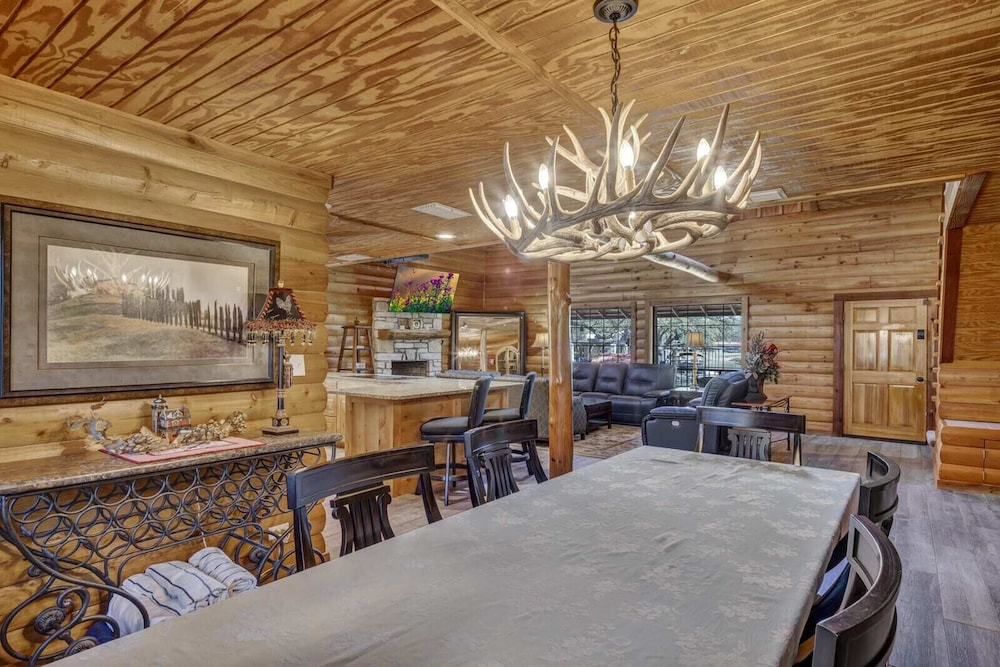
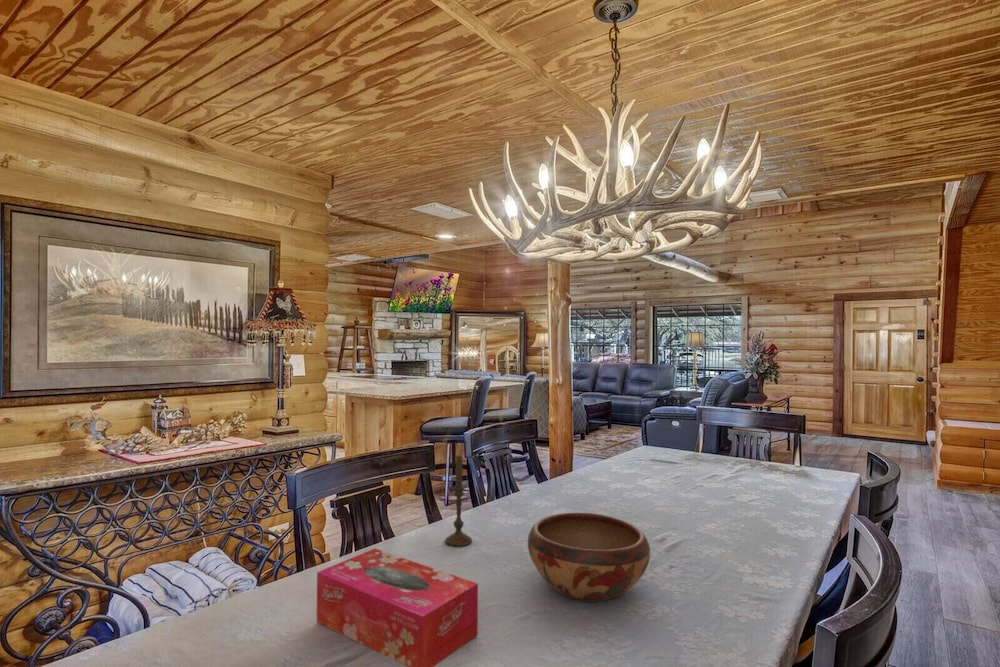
+ tissue box [316,548,479,667]
+ decorative bowl [527,511,651,603]
+ candle [444,453,473,547]
